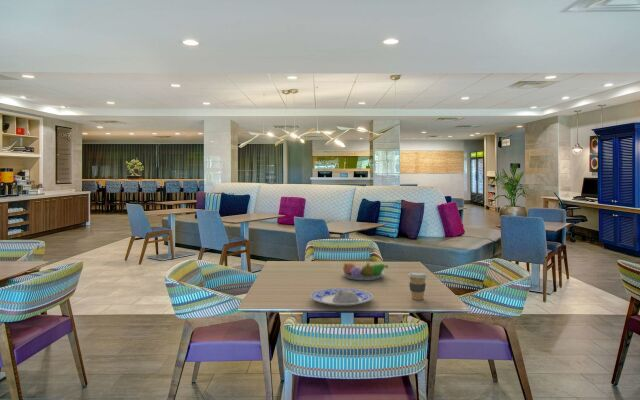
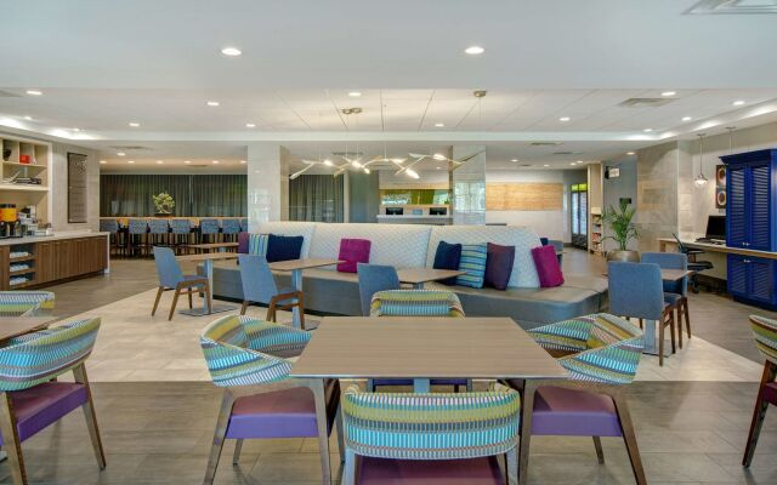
- plate [309,287,374,307]
- coffee cup [407,271,428,301]
- fruit bowl [341,262,389,281]
